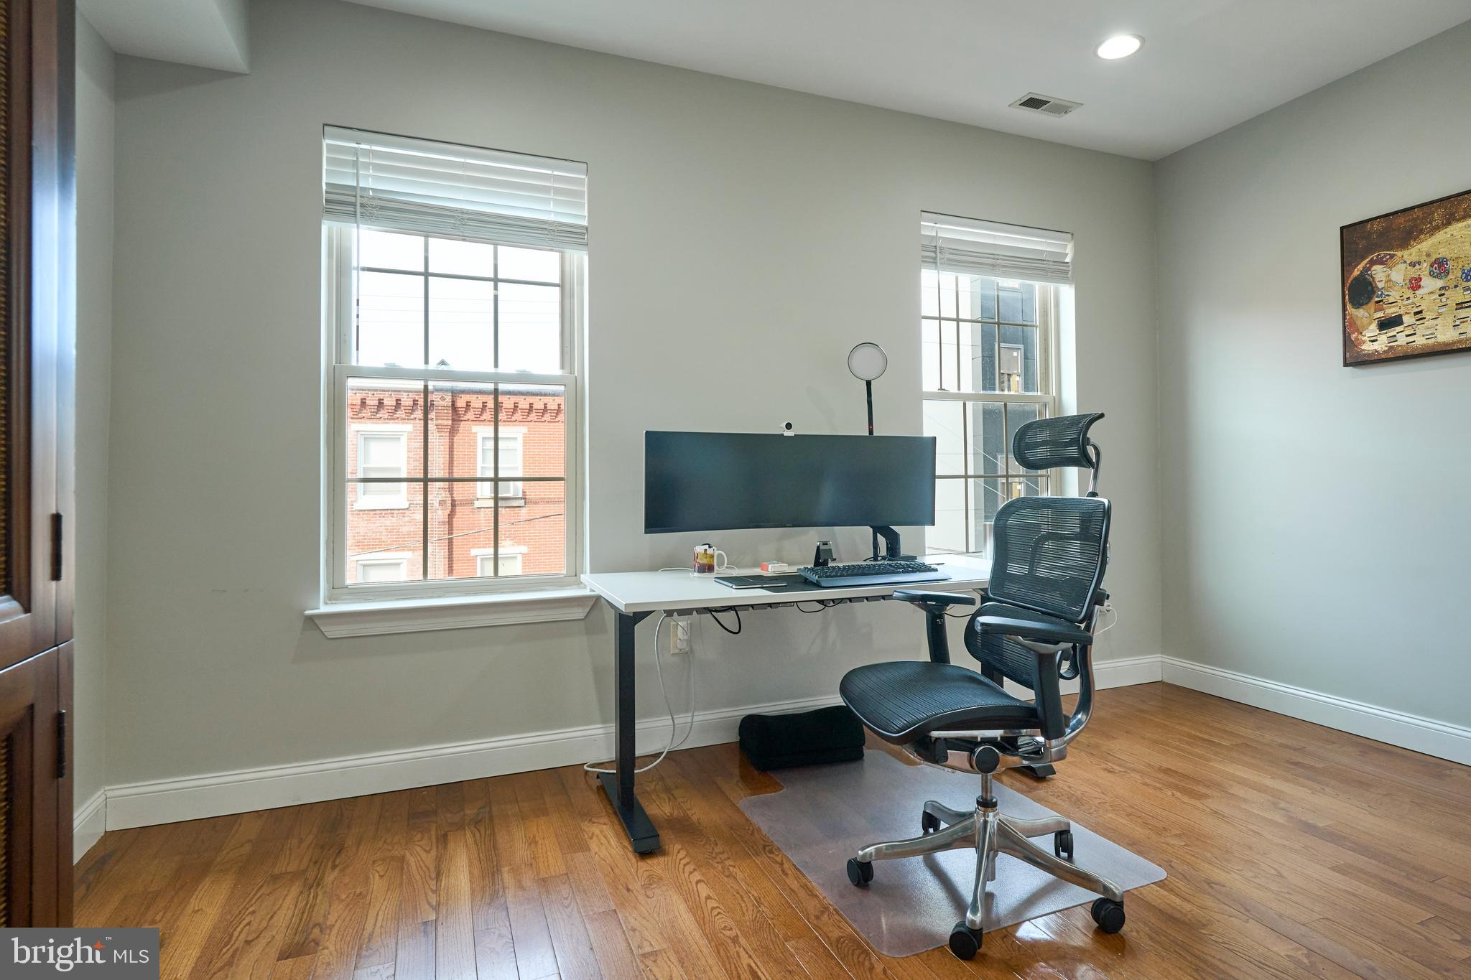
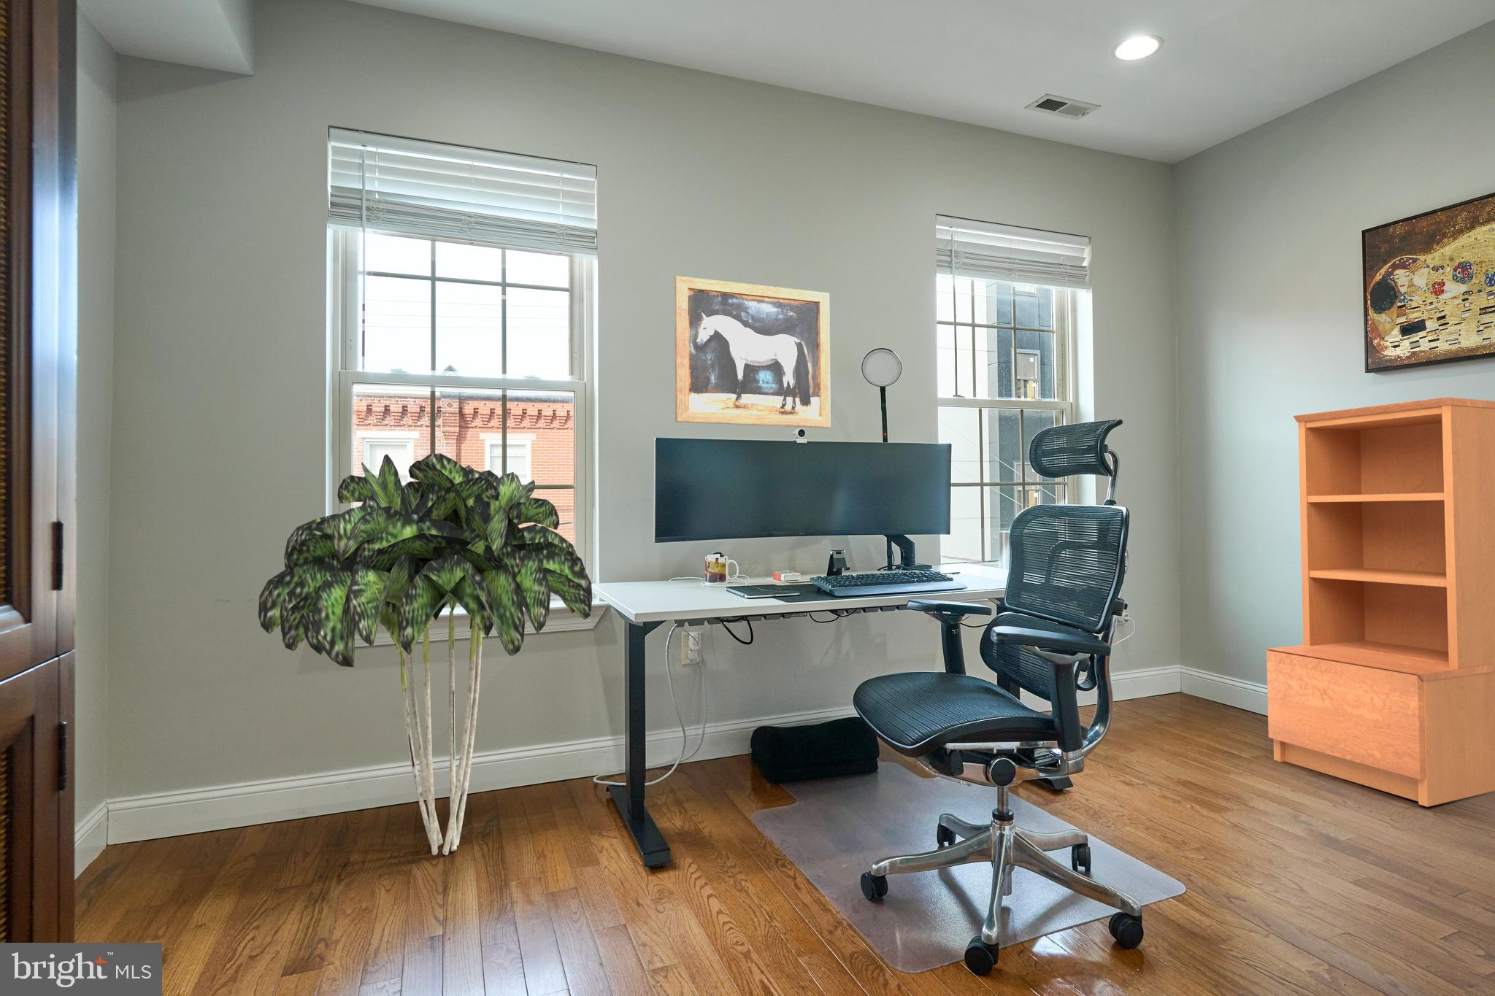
+ indoor plant [258,452,592,856]
+ bookshelf [1266,396,1495,807]
+ wall art [674,275,831,429]
